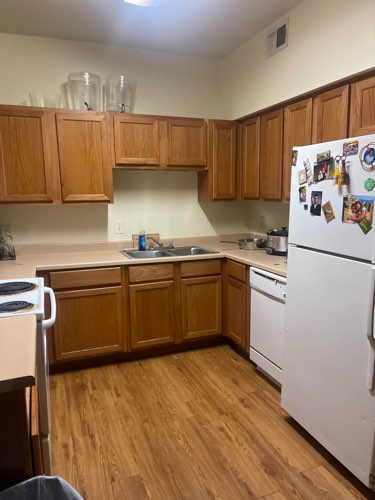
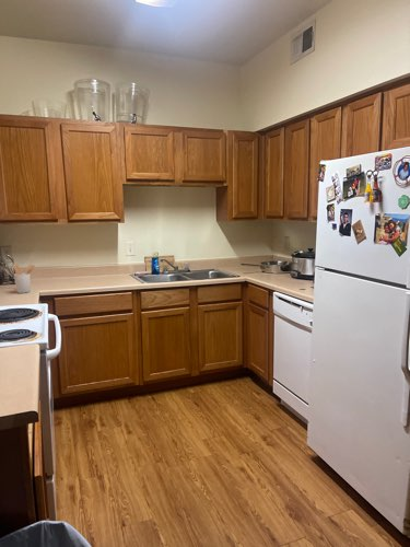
+ utensil holder [12,264,36,294]
